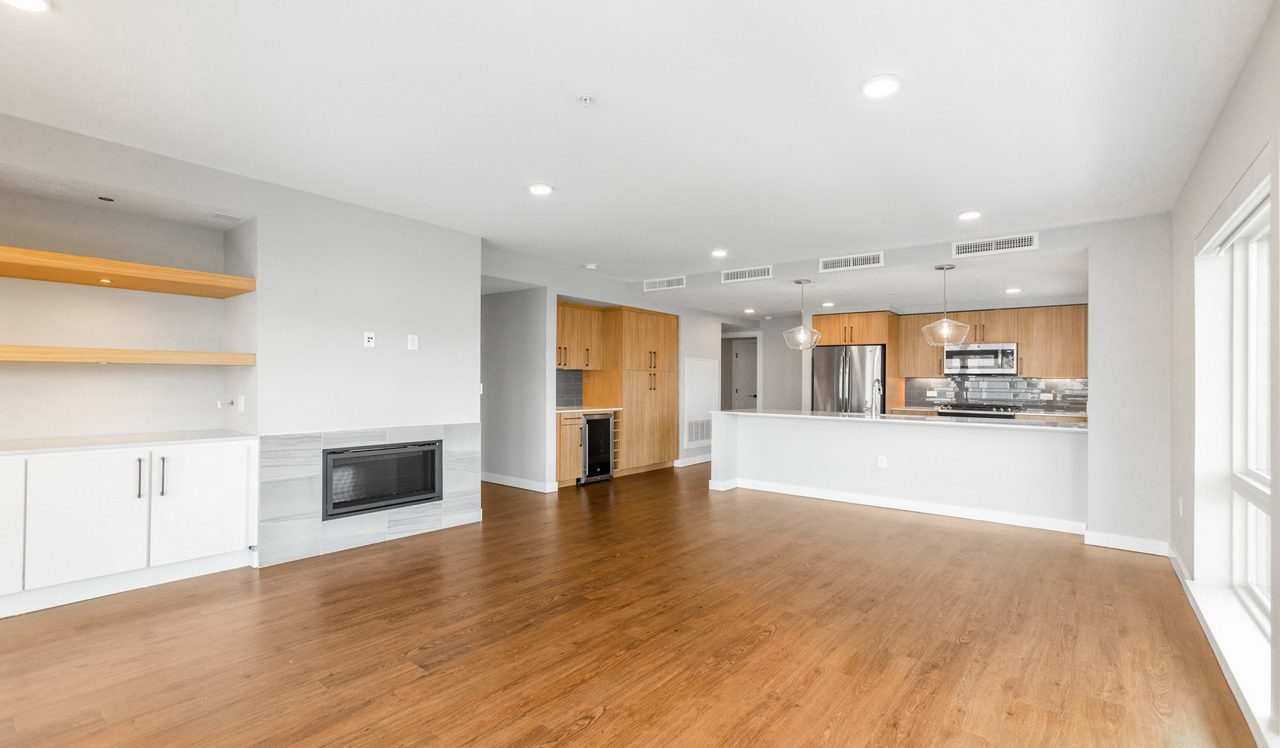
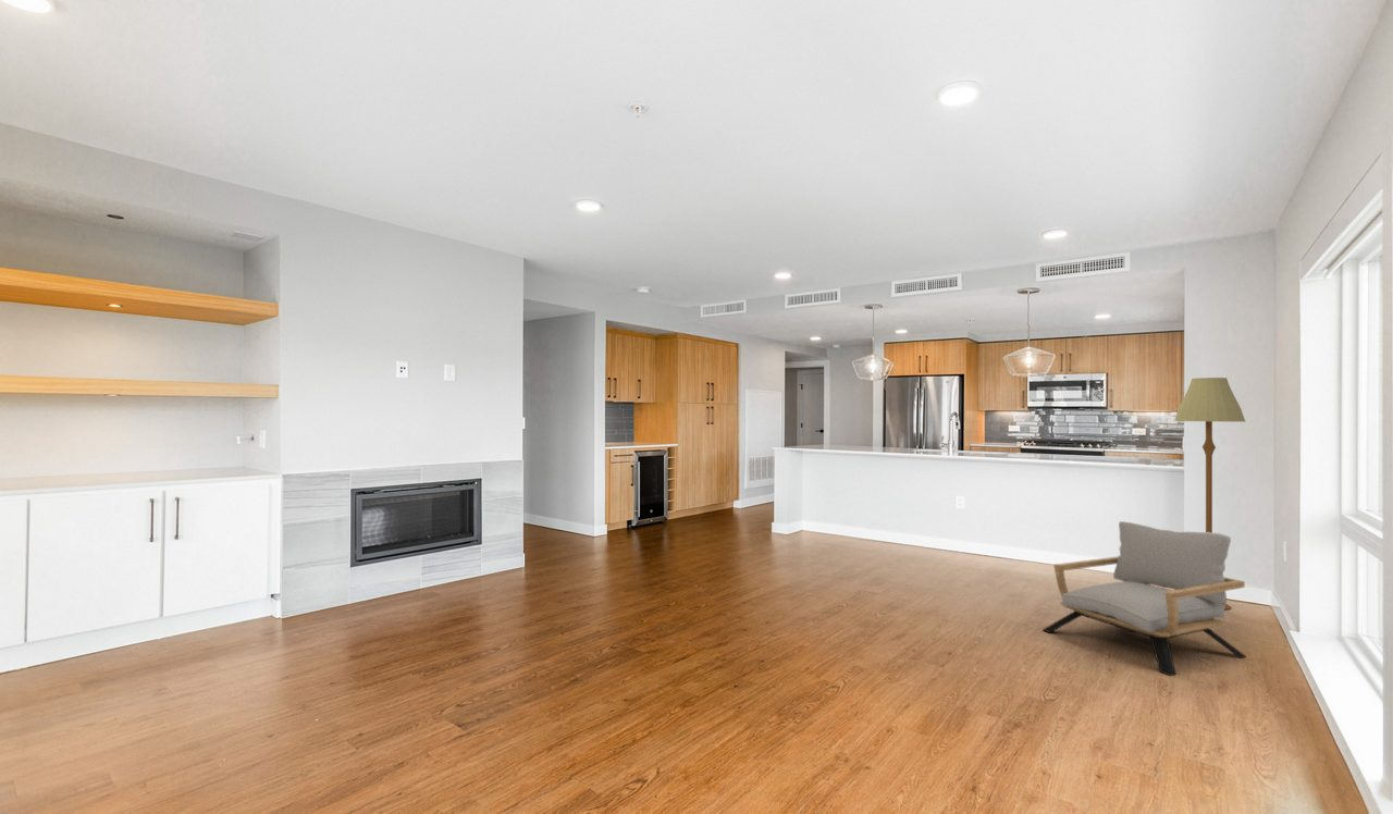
+ floor lamp [1173,377,1246,612]
+ armchair [1041,520,1247,677]
